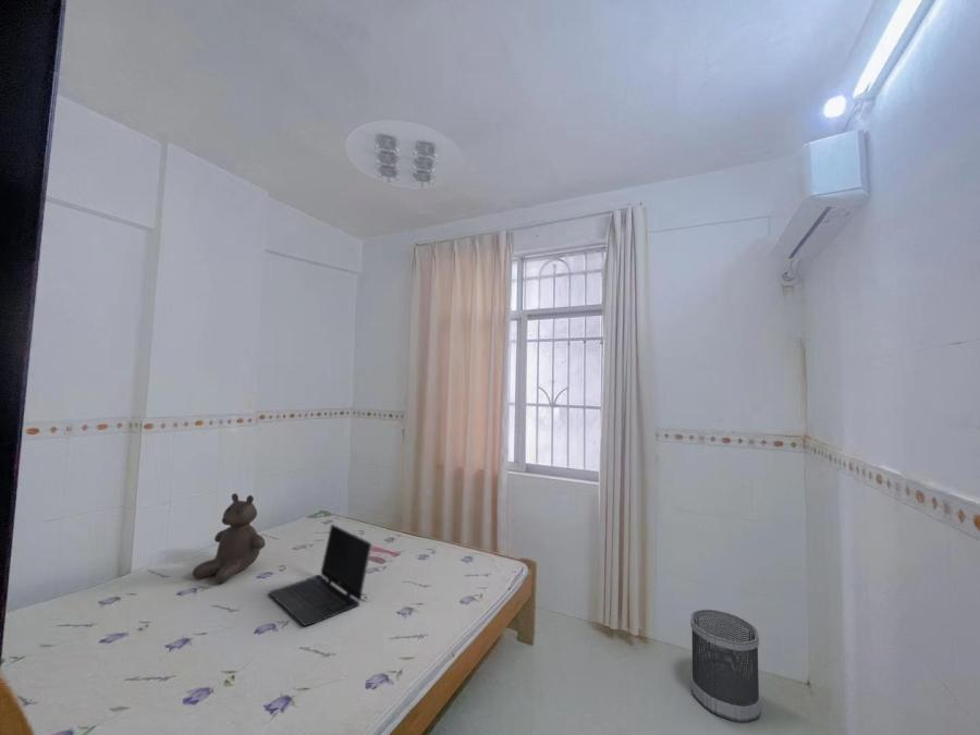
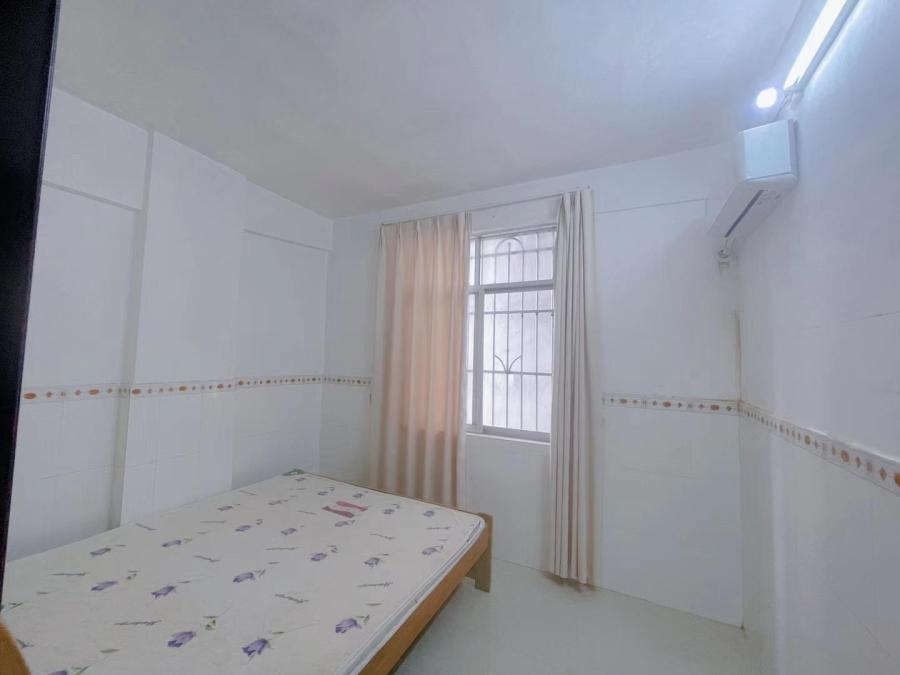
- teddy bear [192,492,267,584]
- ceiling light [344,119,465,191]
- laptop computer [268,523,373,627]
- wastebasket [689,609,761,723]
